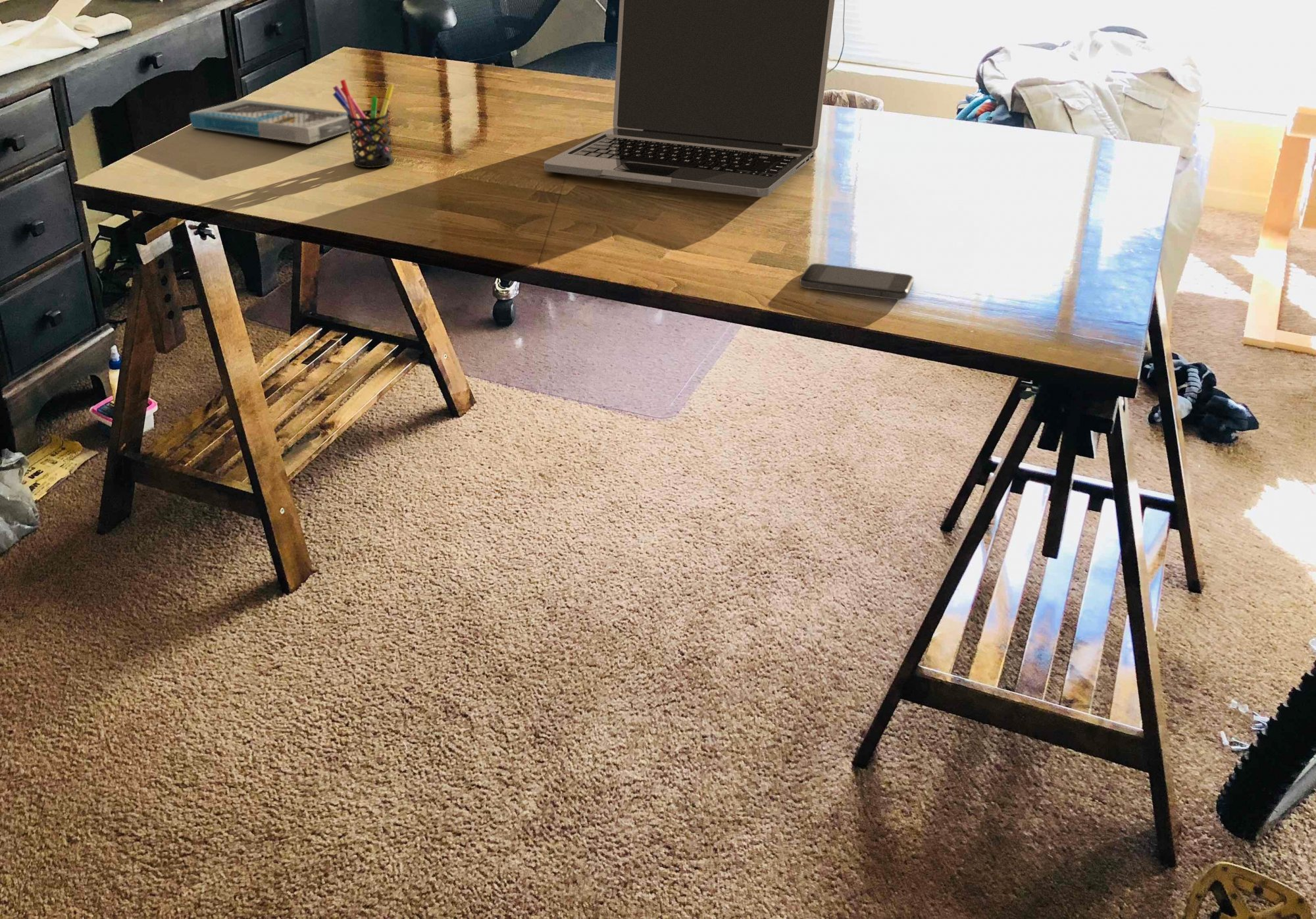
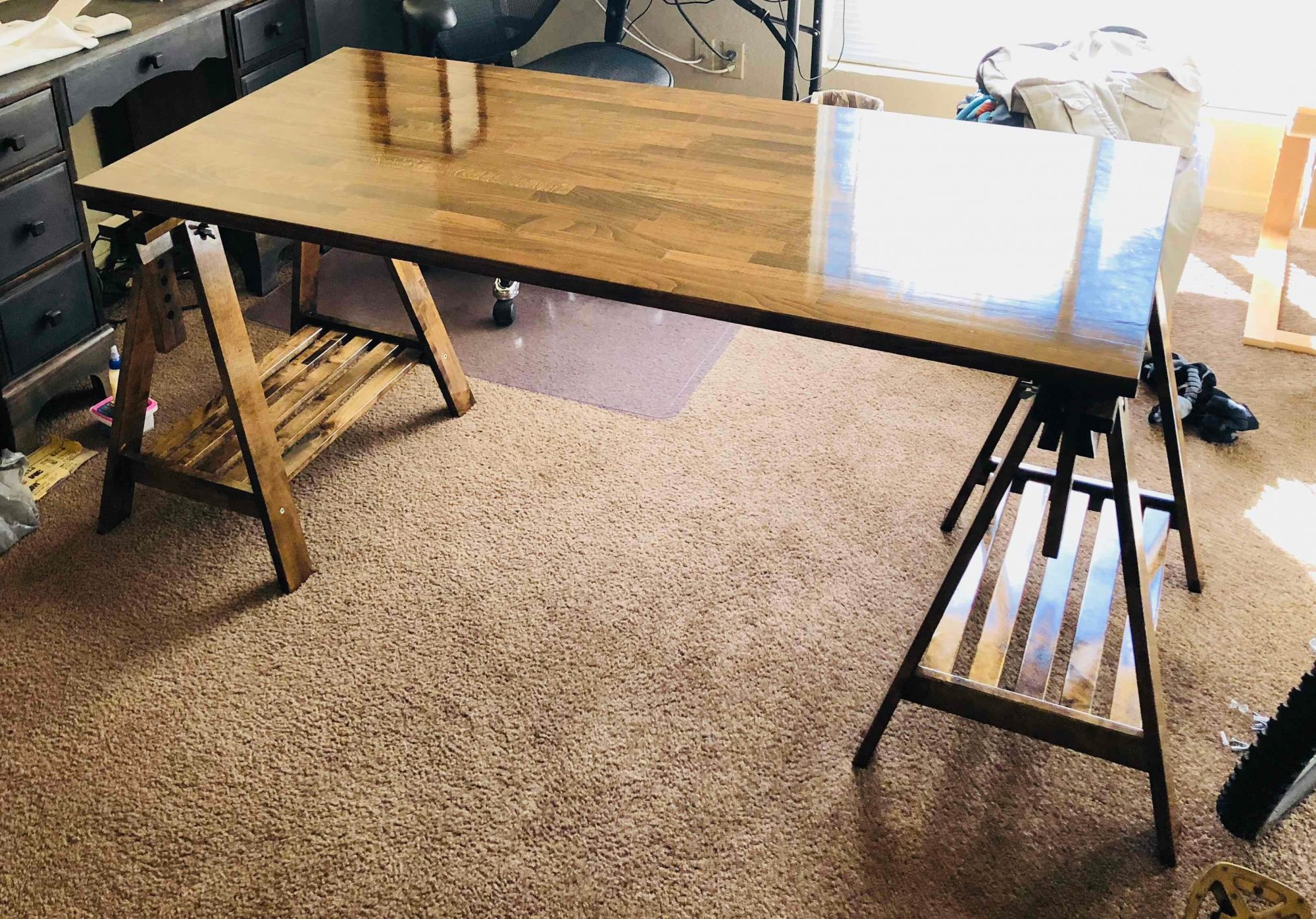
- laptop [544,0,835,197]
- pen holder [332,79,395,169]
- speaker [189,99,354,145]
- smartphone [799,263,915,301]
